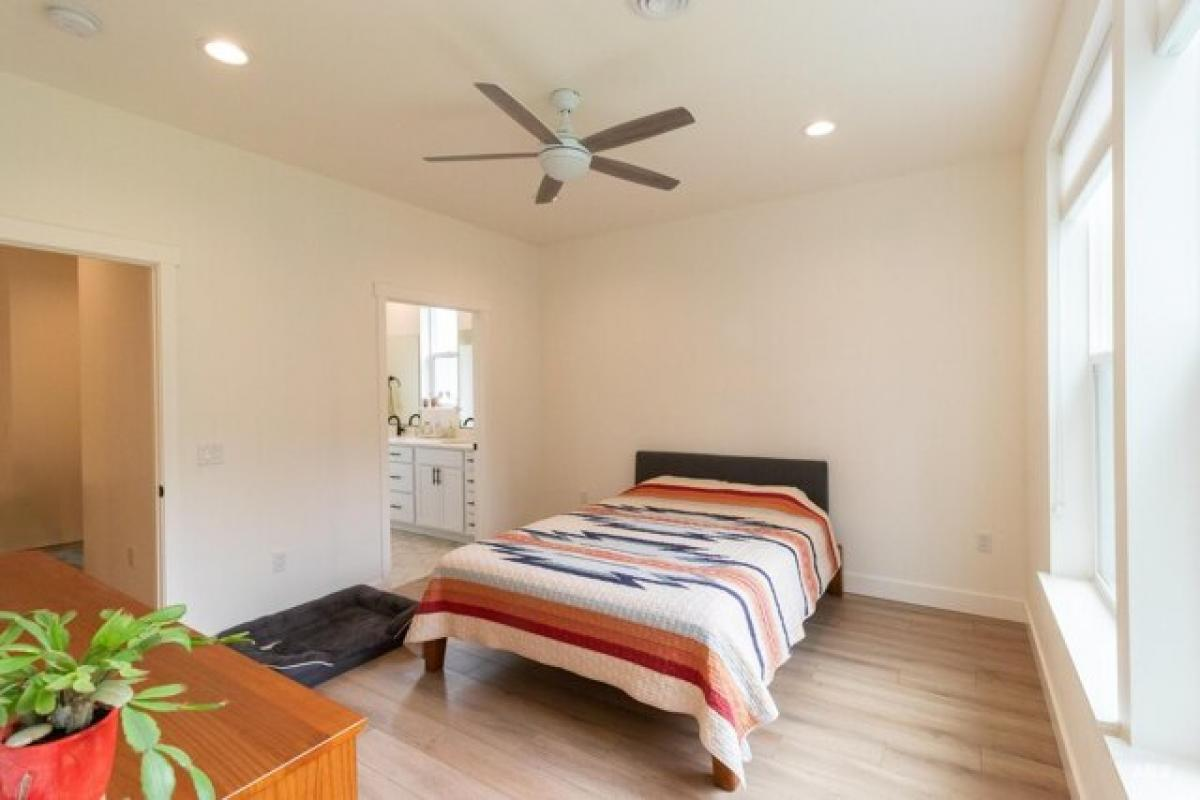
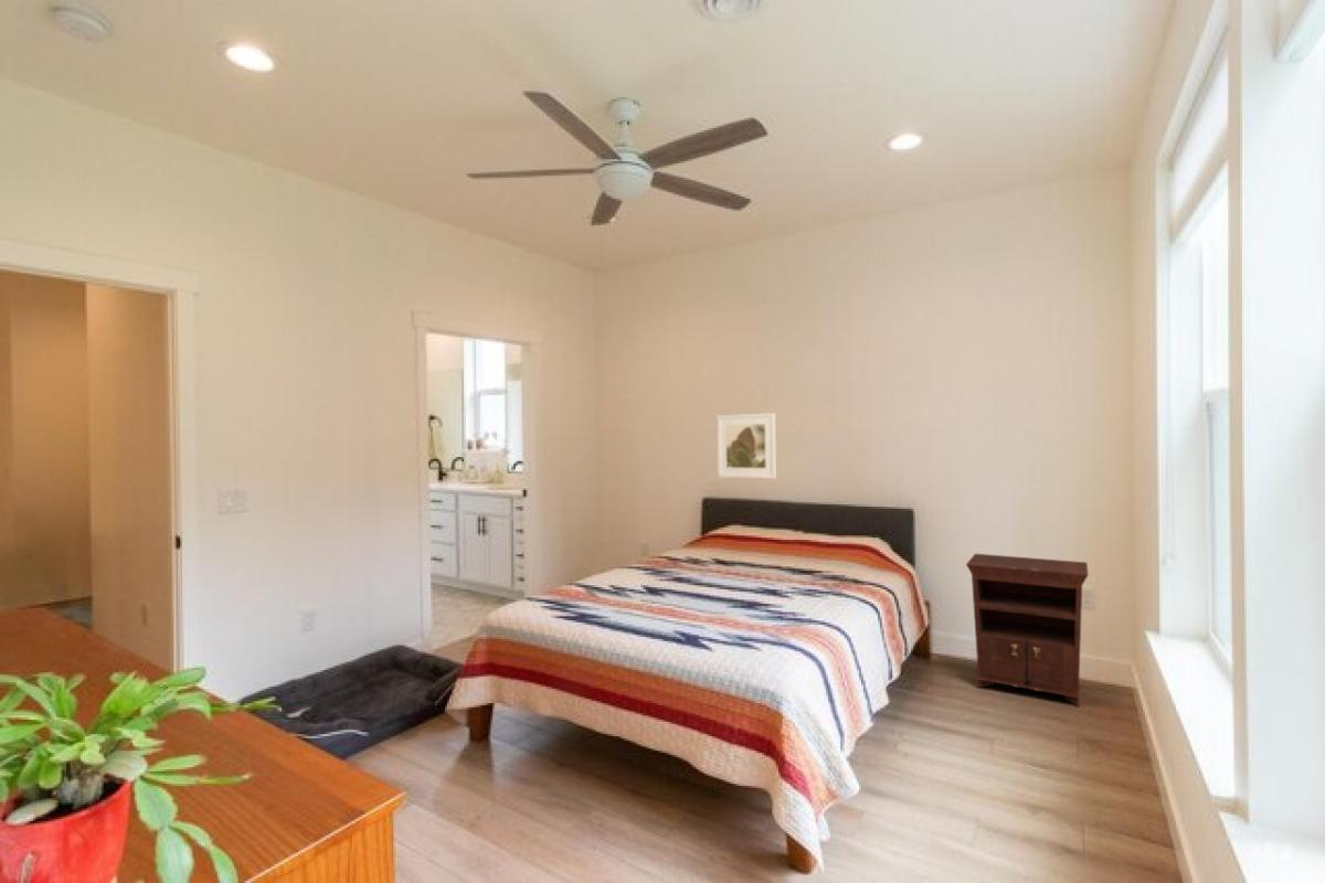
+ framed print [716,412,777,480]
+ nightstand [965,553,1090,708]
